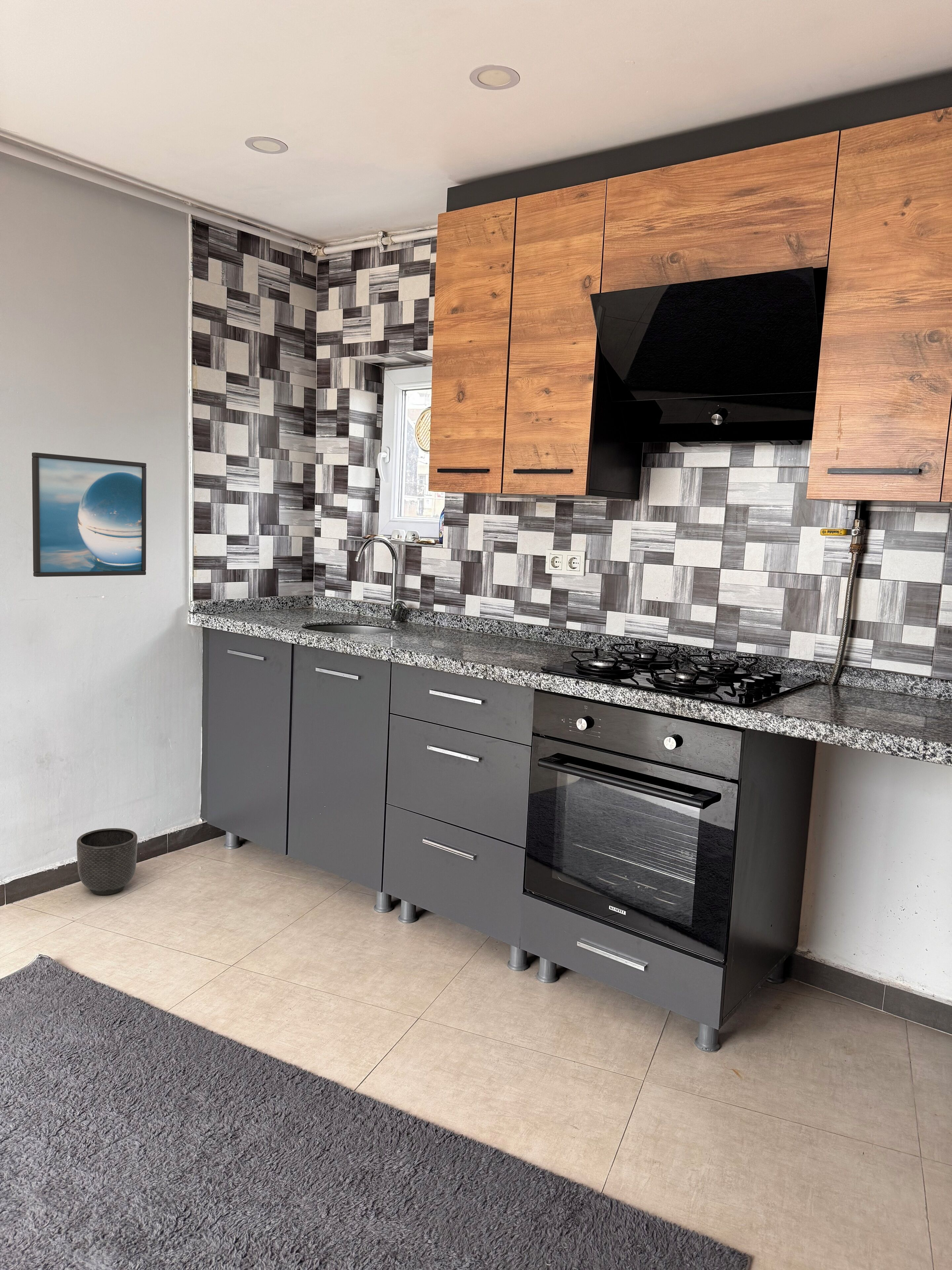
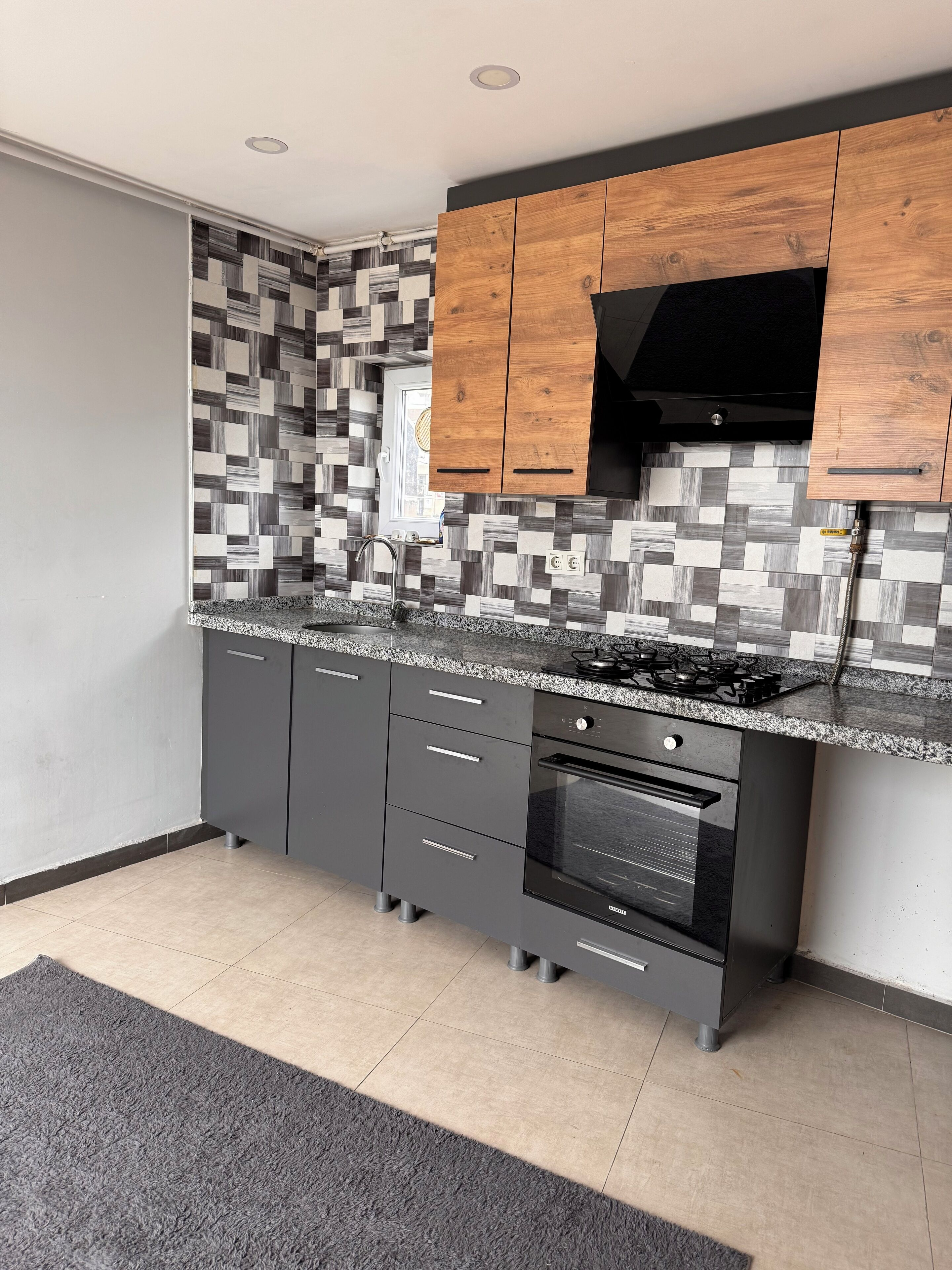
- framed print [31,452,147,577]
- planter [76,828,138,896]
